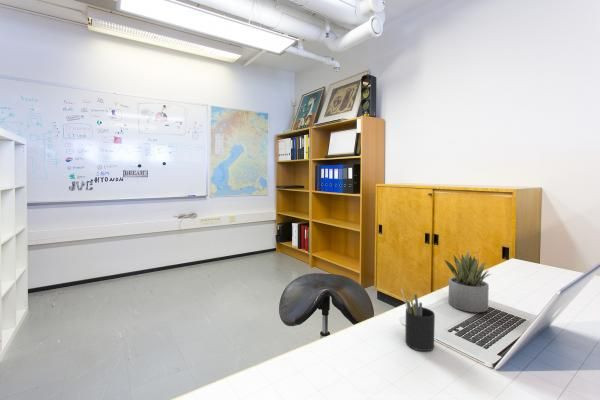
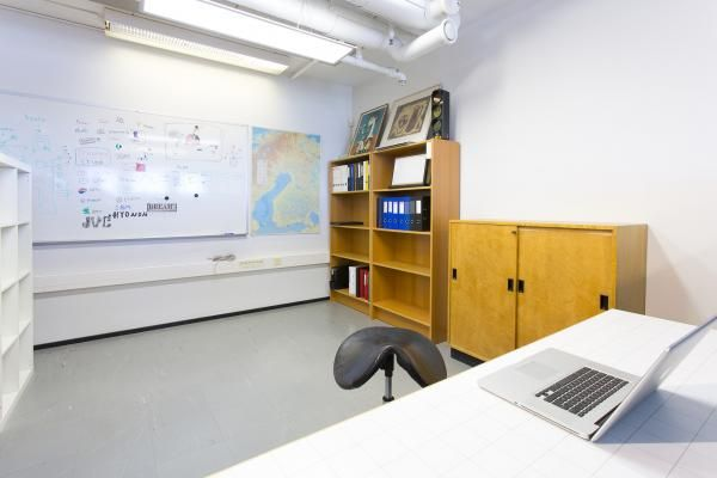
- succulent plant [443,250,492,313]
- pen holder [400,288,436,352]
